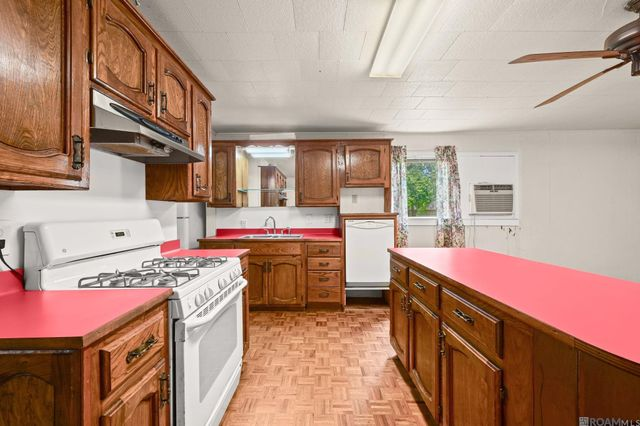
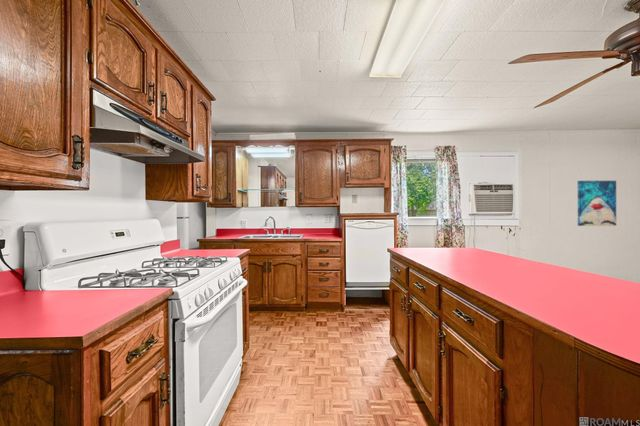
+ wall art [577,180,617,227]
